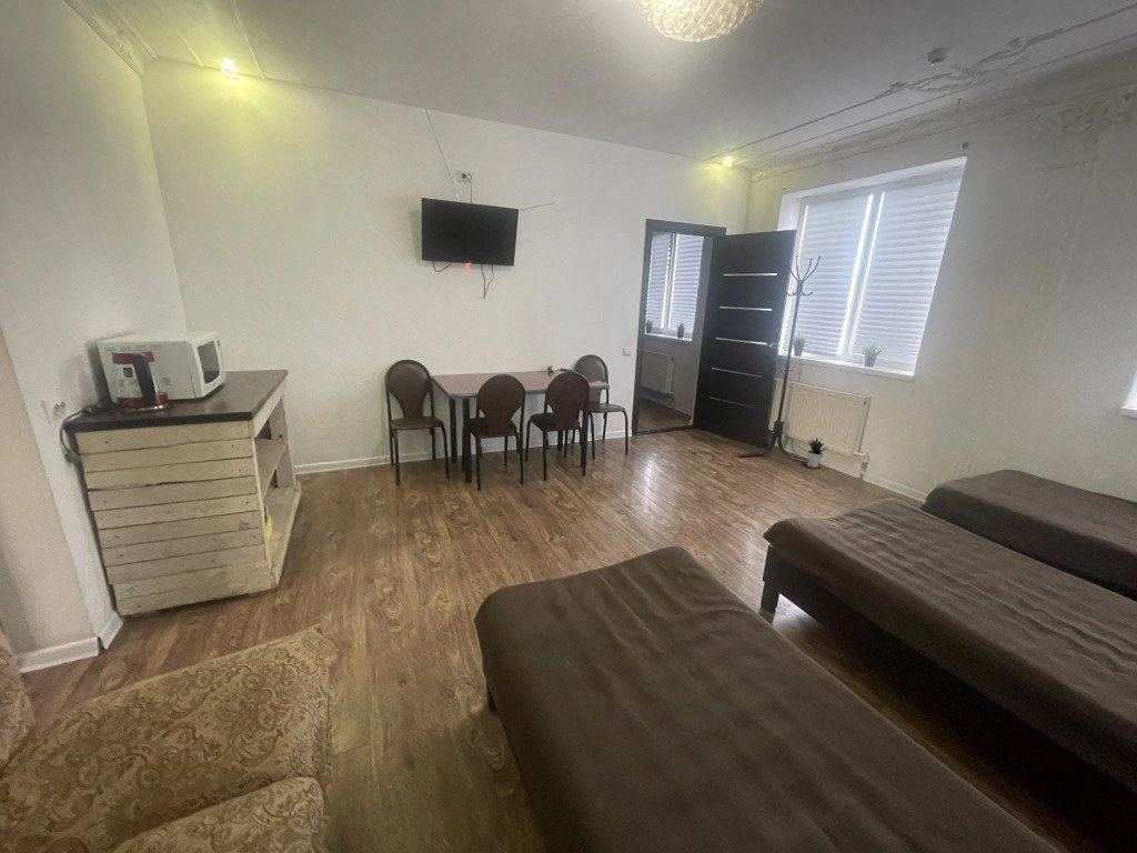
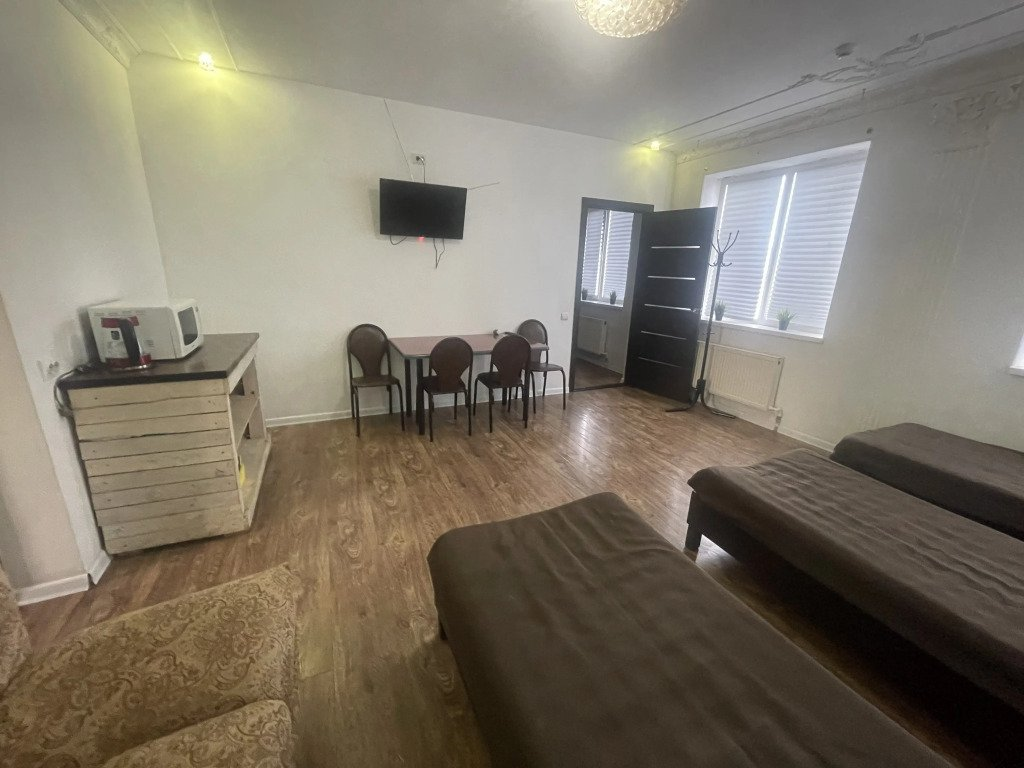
- potted plant [805,435,828,469]
